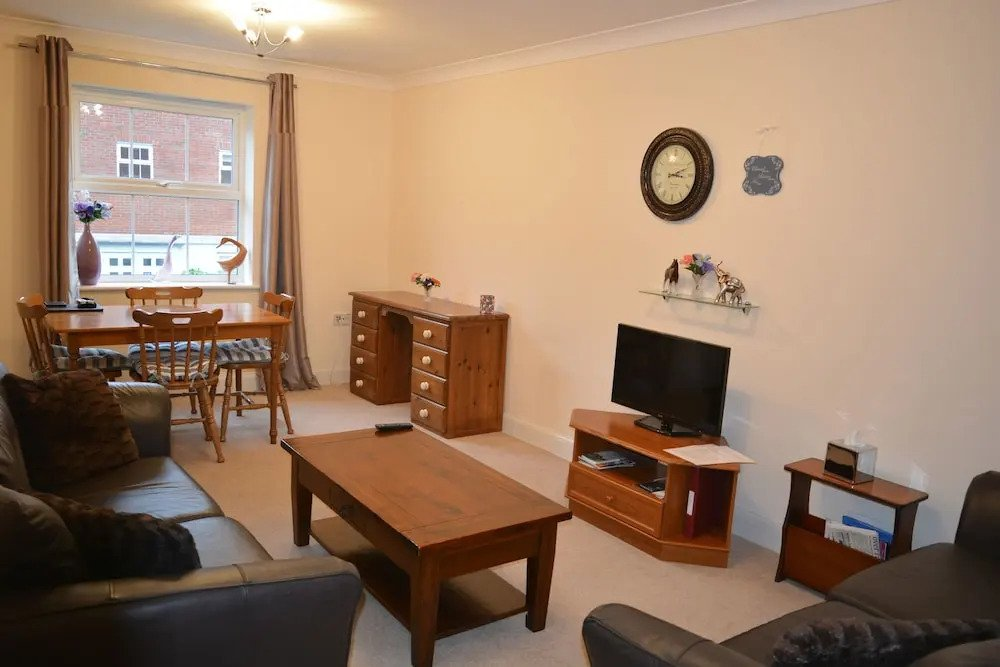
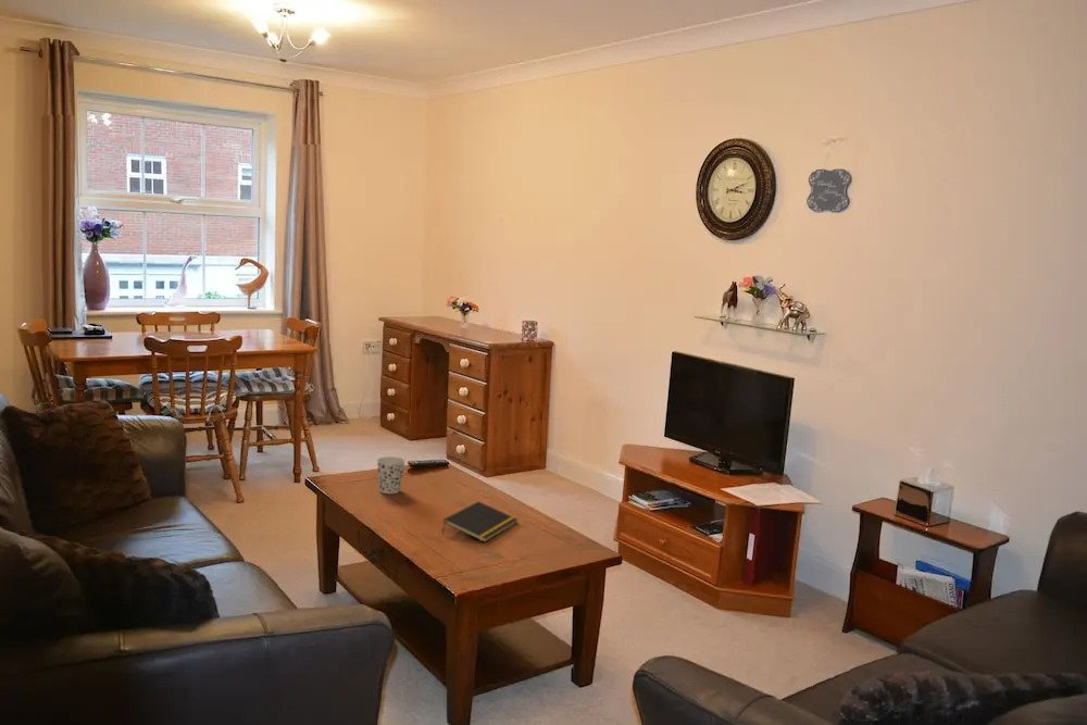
+ notepad [441,500,518,543]
+ cup [376,455,407,495]
